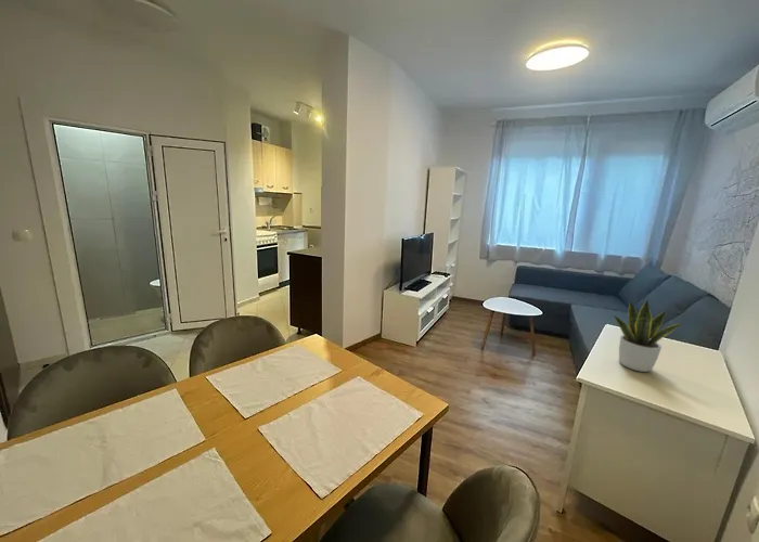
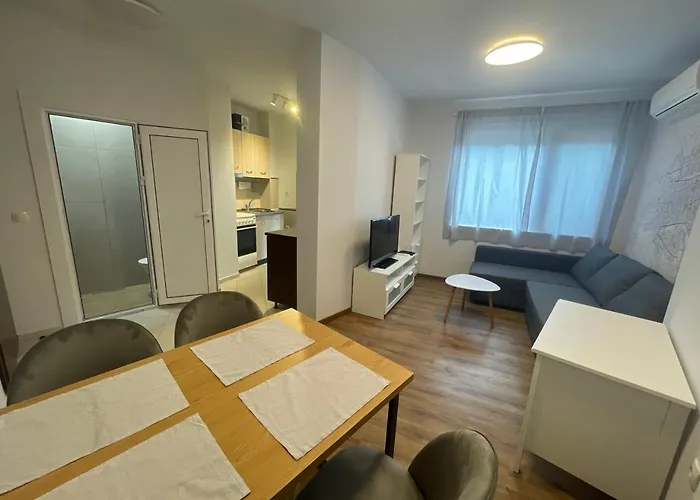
- potted plant [613,297,684,373]
